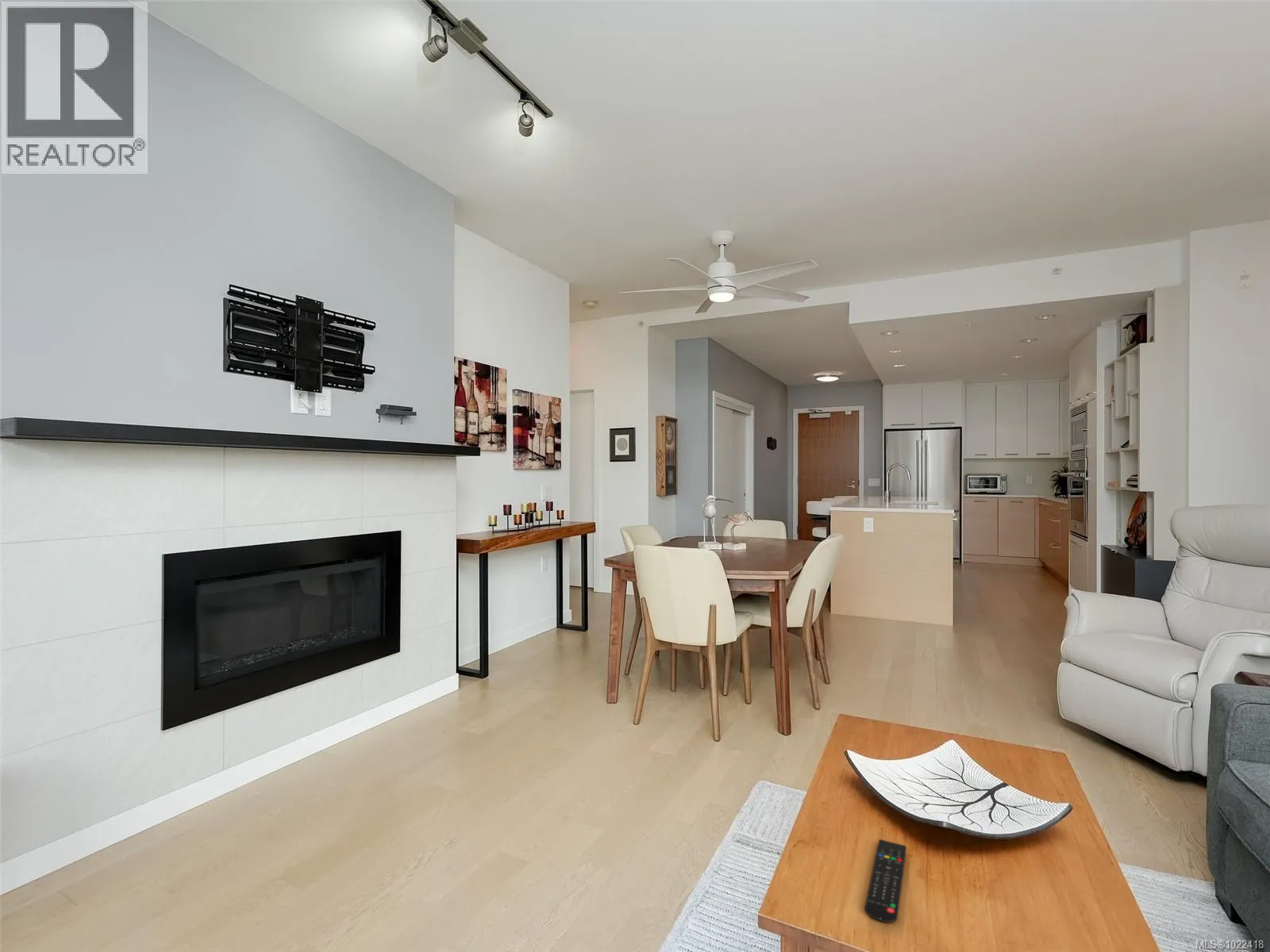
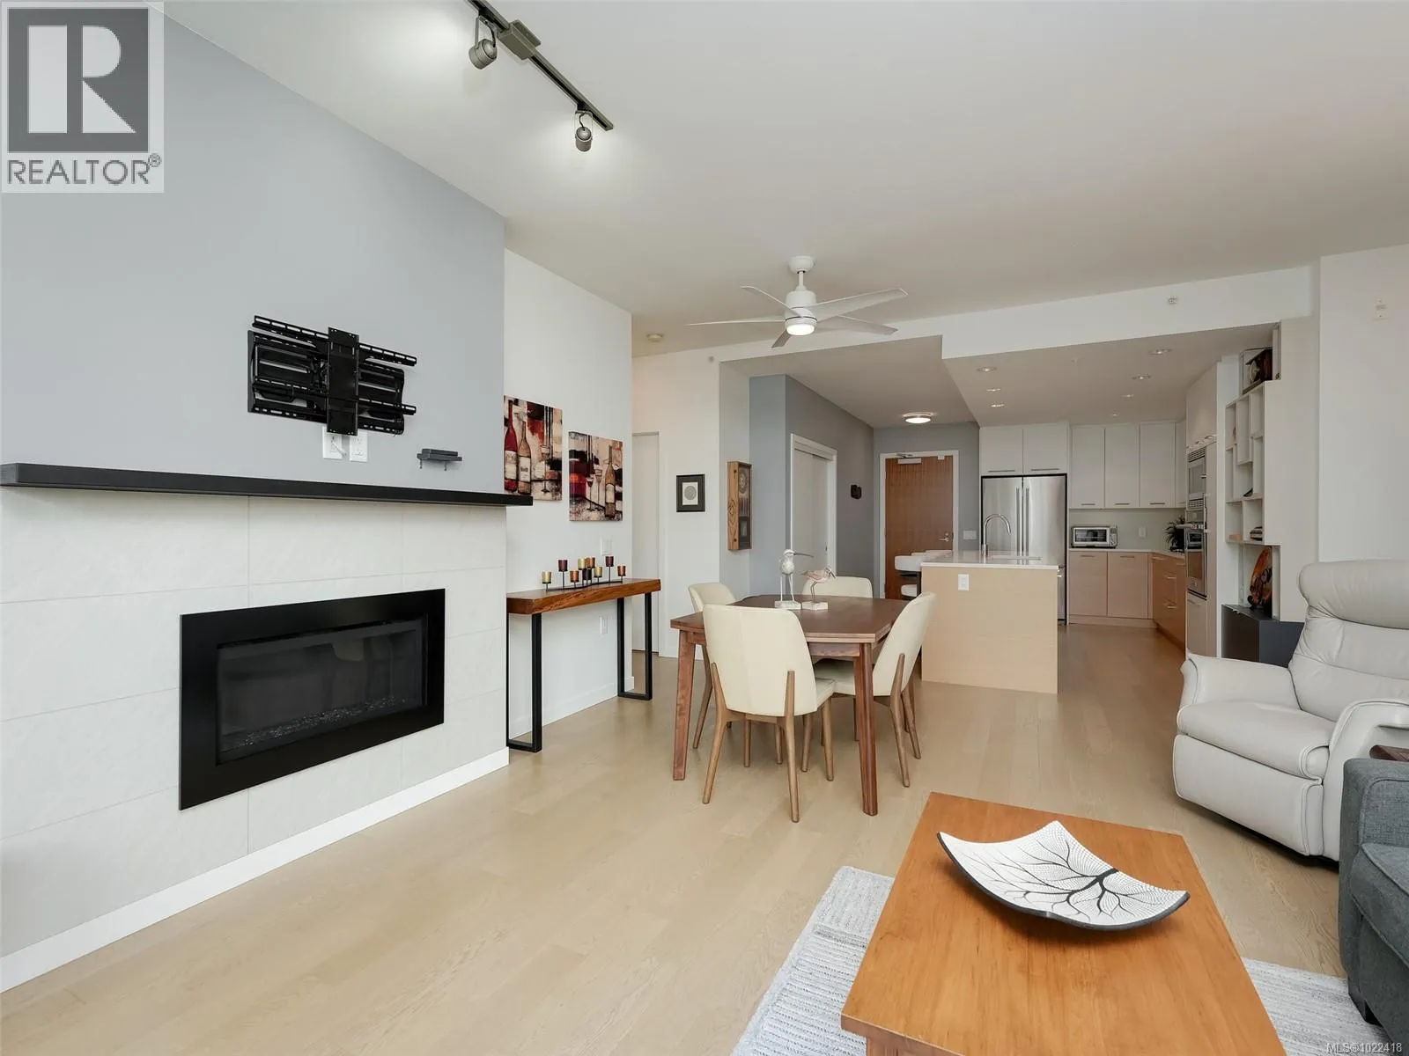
- remote control [864,839,907,923]
